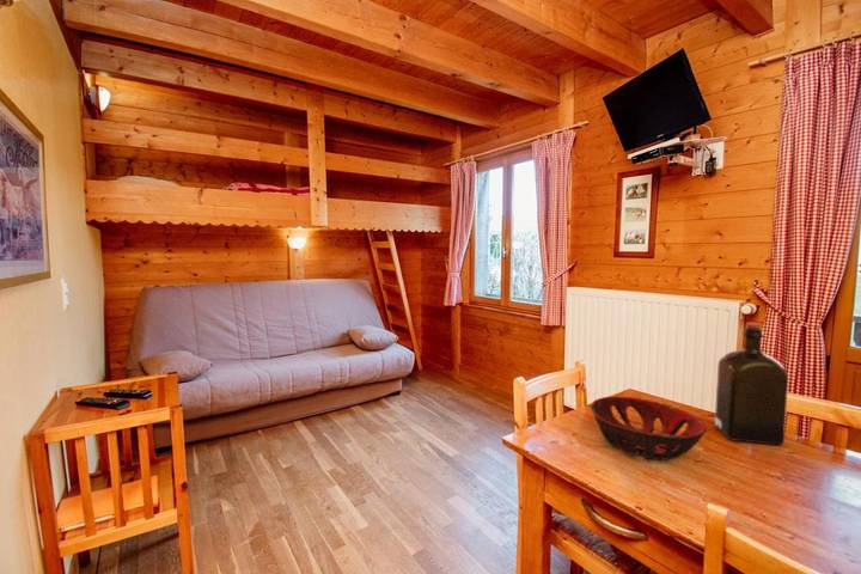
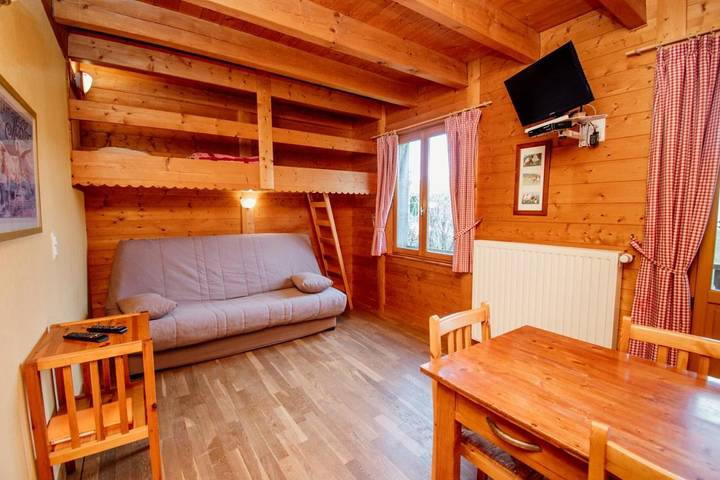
- decorative bowl [590,395,708,462]
- liquor [714,322,789,446]
